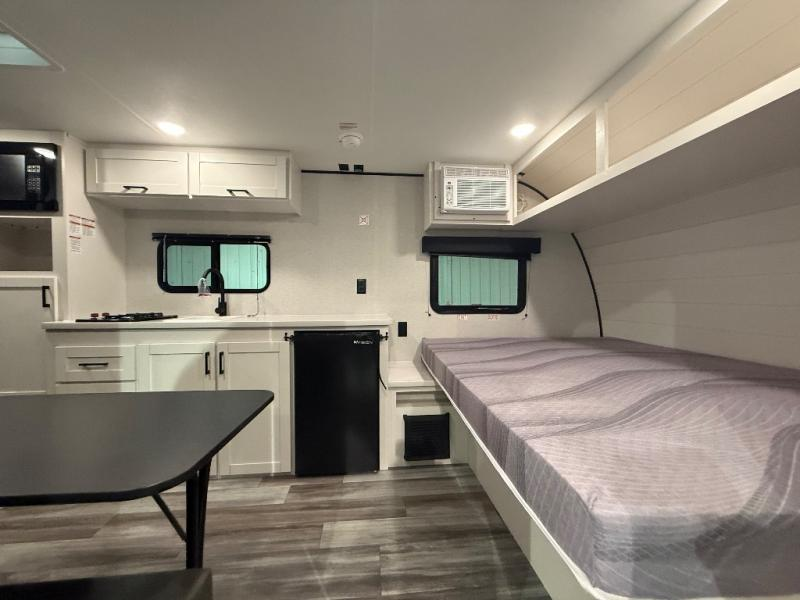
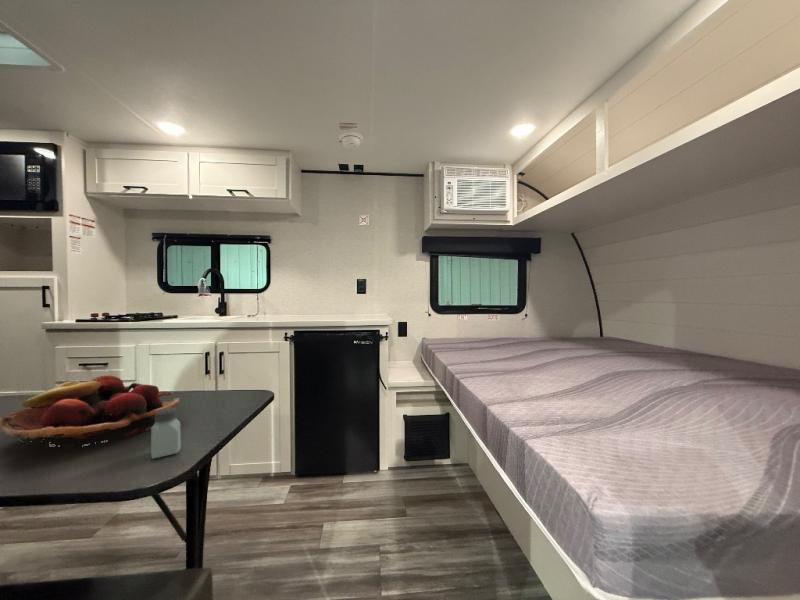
+ saltshaker [150,407,182,460]
+ fruit basket [0,374,181,448]
